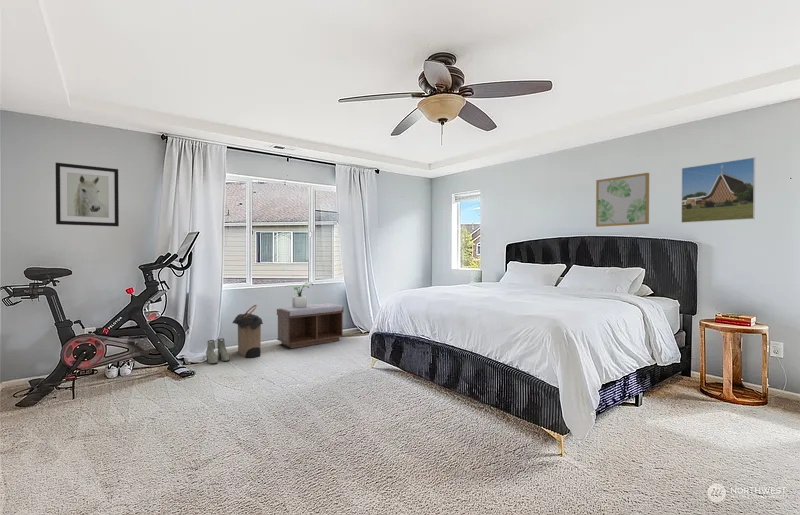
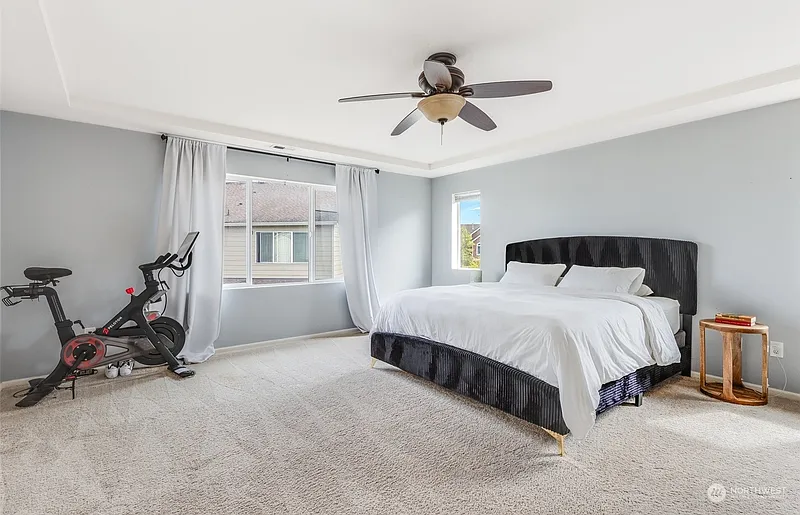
- bench [276,302,345,349]
- potted plant [285,282,314,308]
- laundry hamper [232,304,264,359]
- wall art [595,172,650,228]
- wall art [55,162,120,227]
- boots [205,337,230,365]
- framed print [680,157,756,224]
